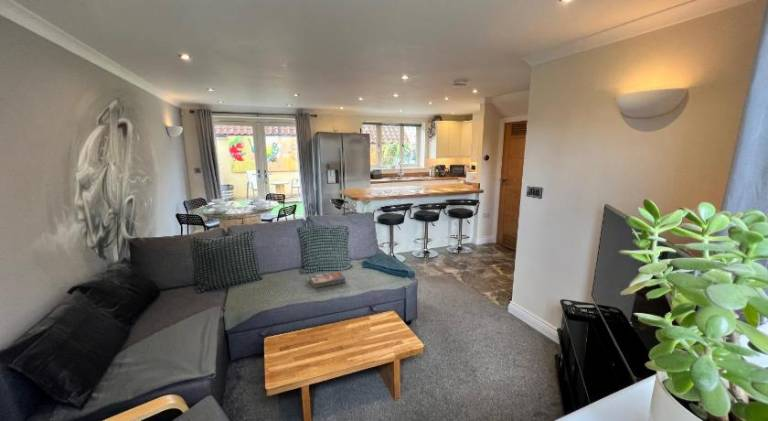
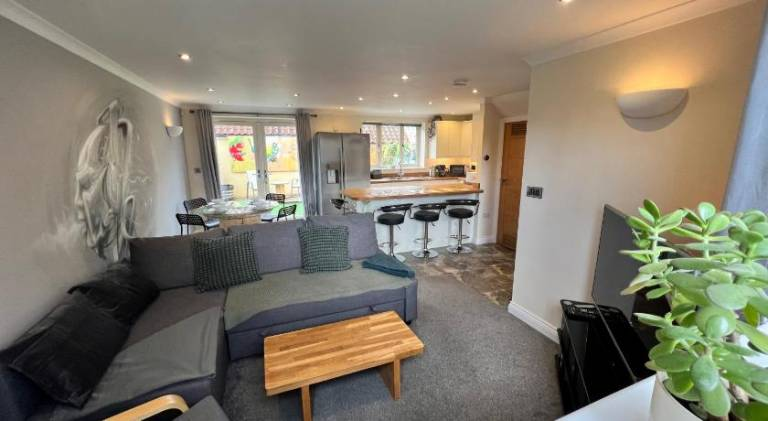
- textbook [309,270,347,289]
